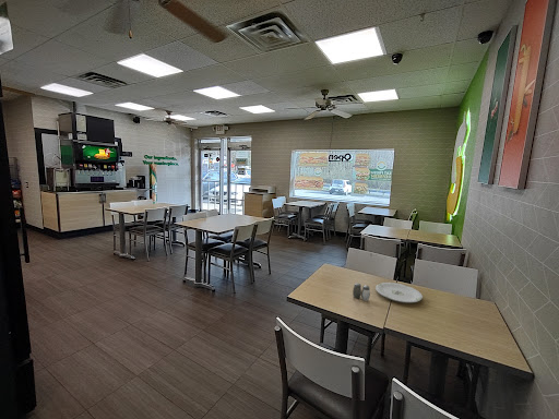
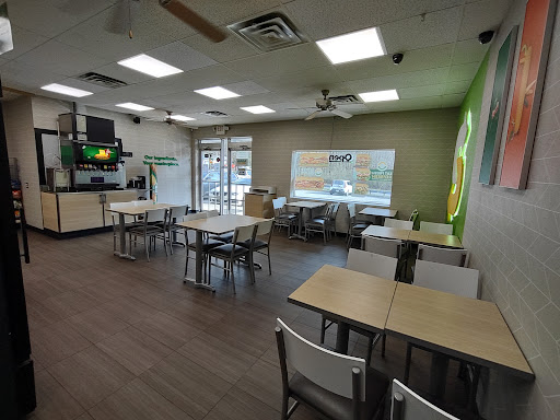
- plate [374,282,424,304]
- salt and pepper shaker [352,283,371,302]
